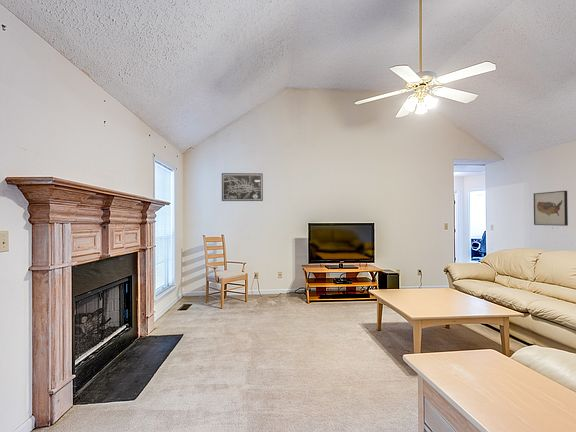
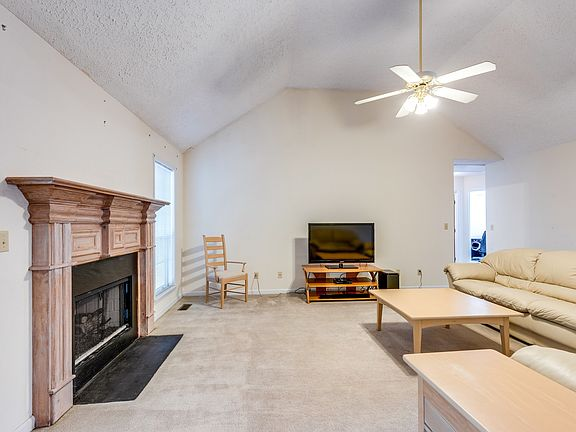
- wall art [533,190,569,227]
- wall art [221,172,264,202]
